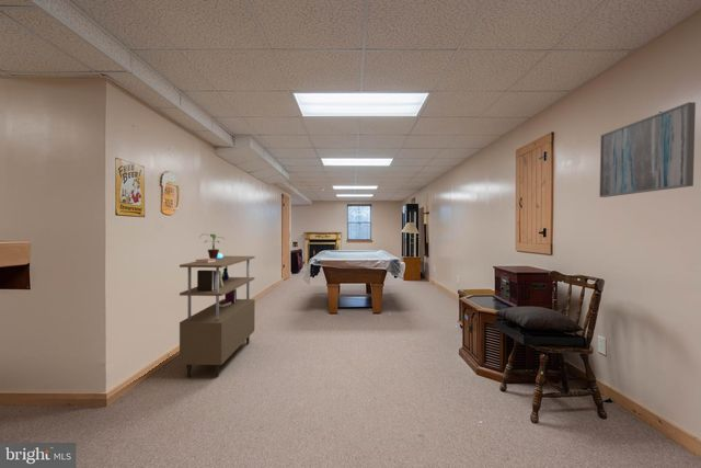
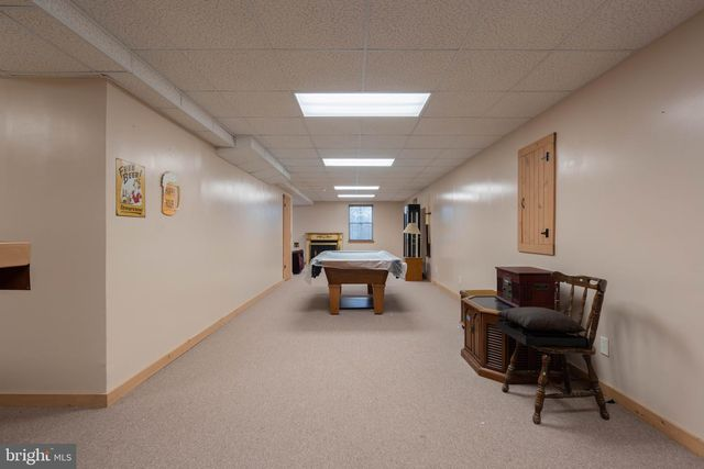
- shelving unit [179,252,256,378]
- potted plant [198,232,226,259]
- wall art [598,101,697,198]
